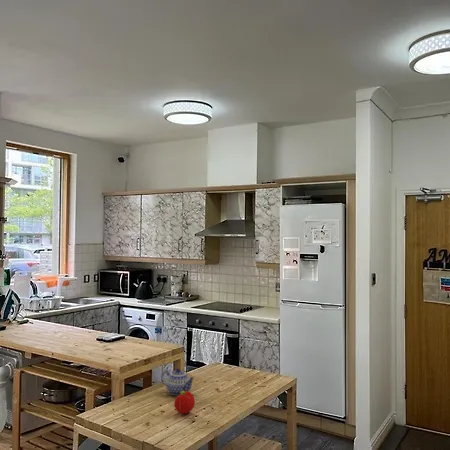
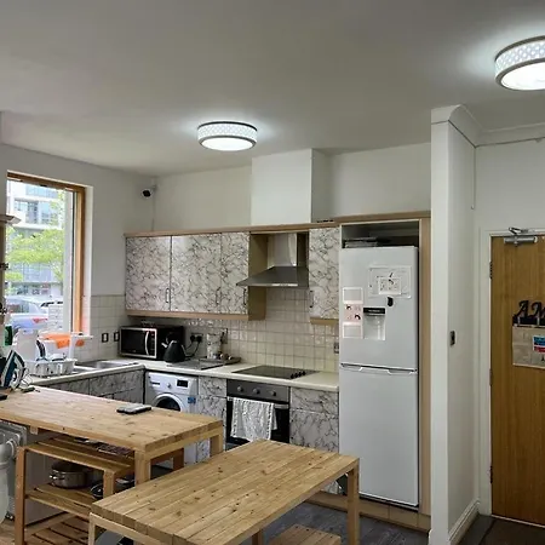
- teapot [161,367,195,396]
- fruit [173,391,196,415]
